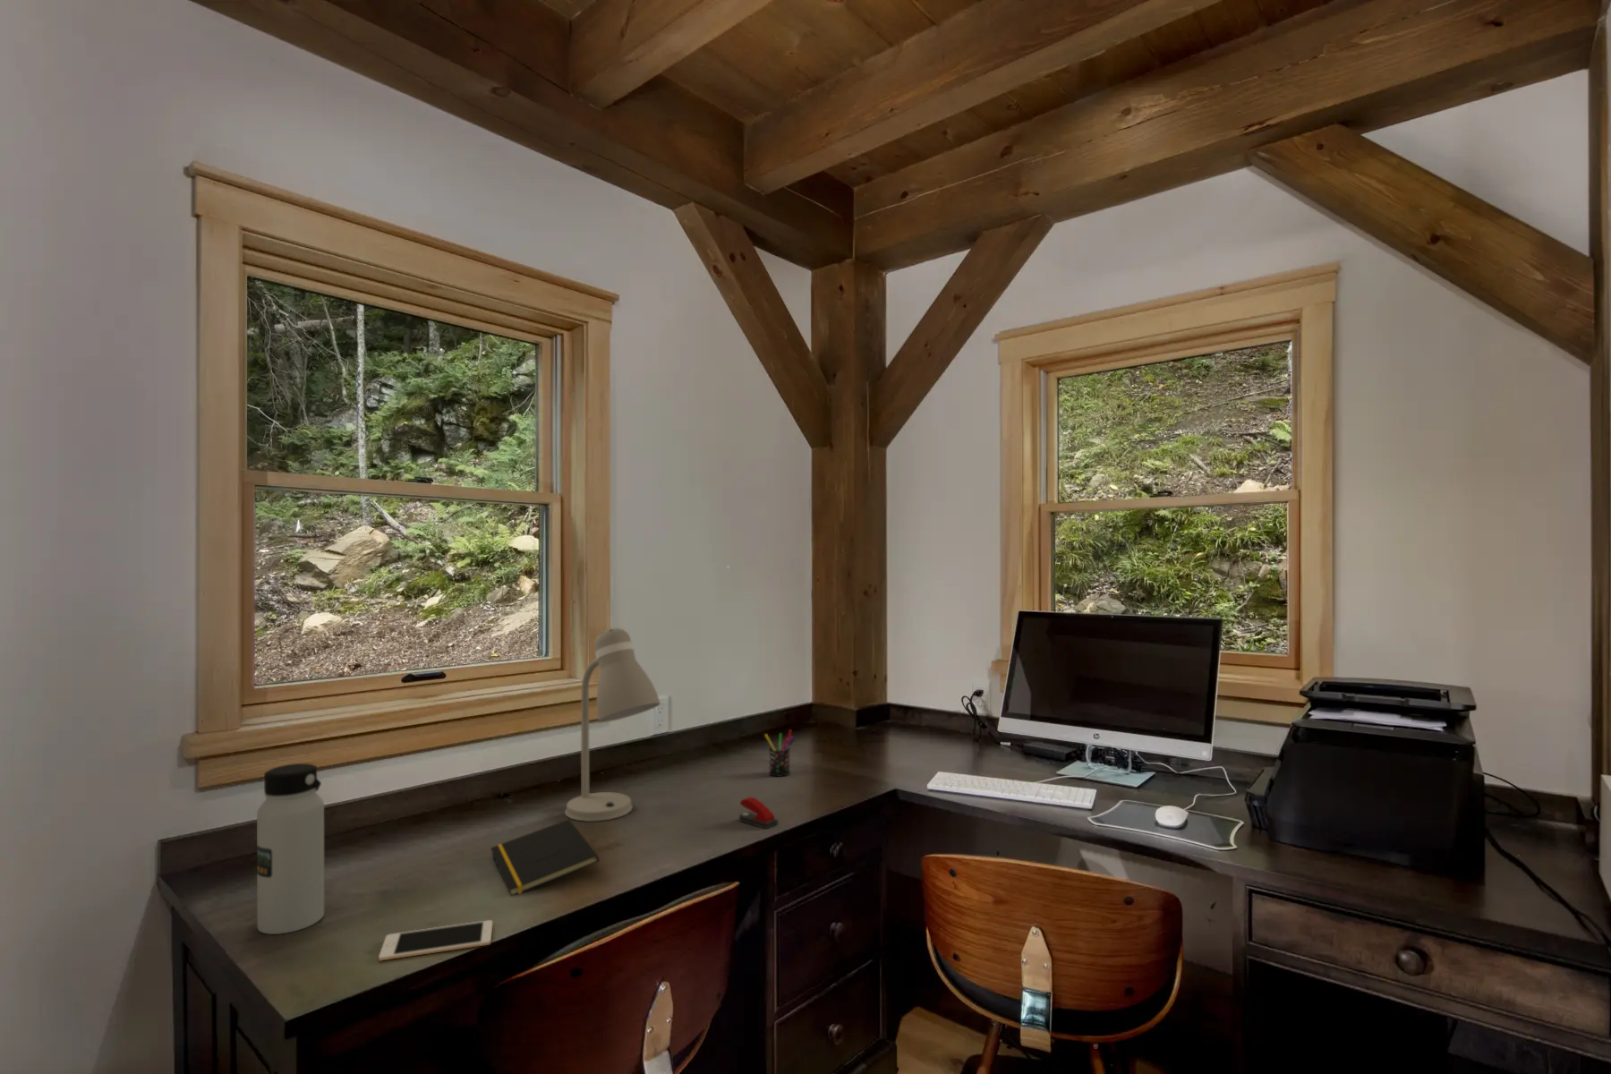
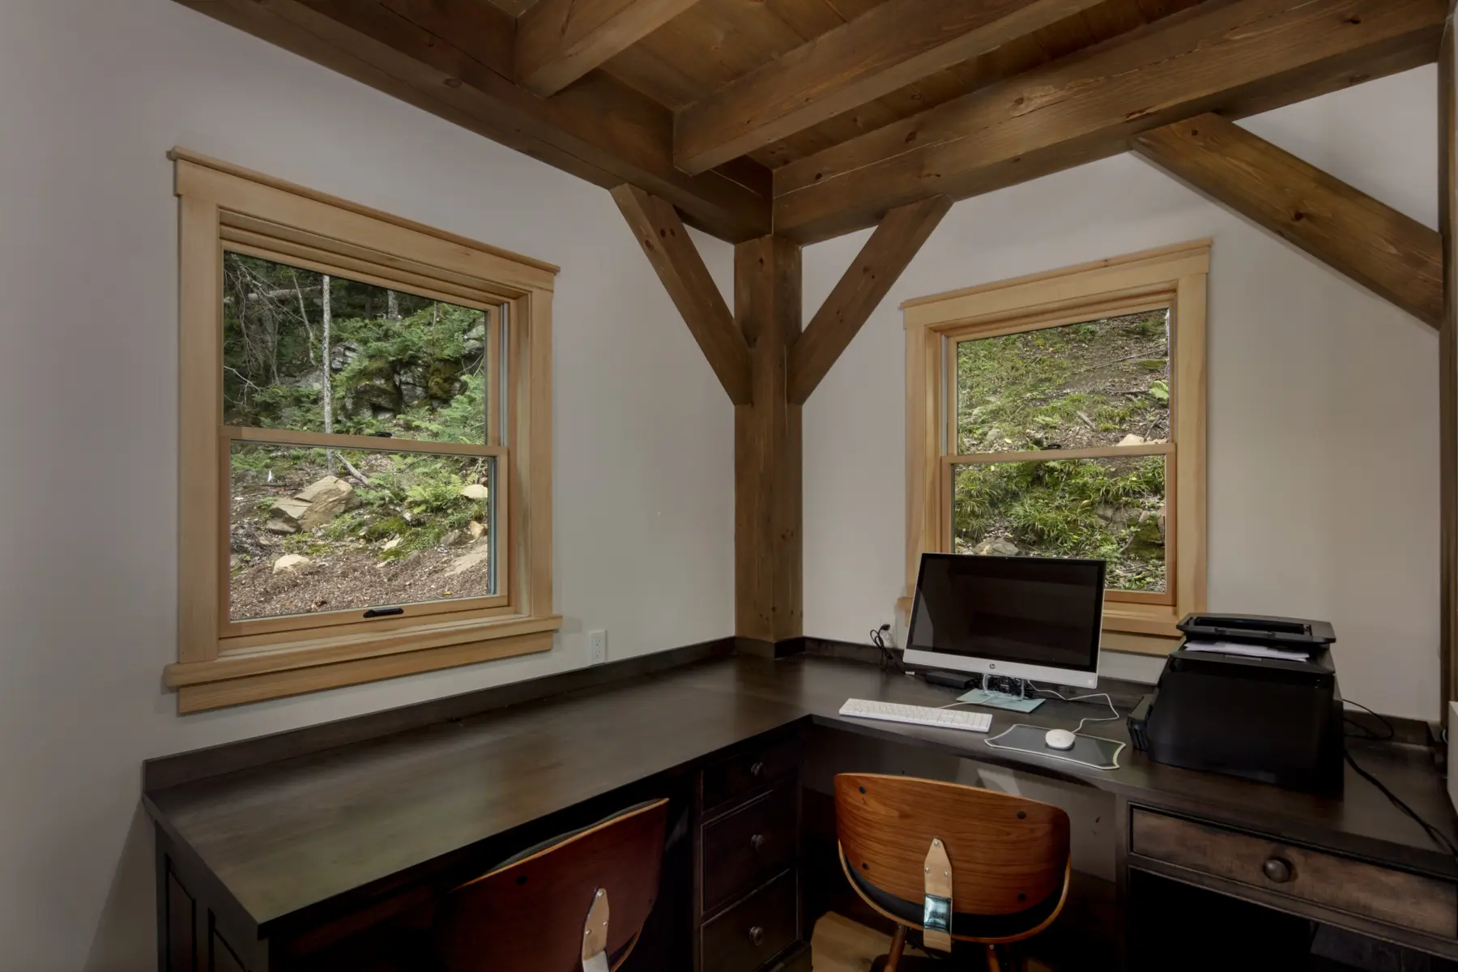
- pen holder [764,729,796,778]
- notepad [489,817,599,895]
- desk lamp [563,627,662,822]
- stapler [738,796,779,829]
- cell phone [378,919,493,963]
- water bottle [257,762,325,935]
